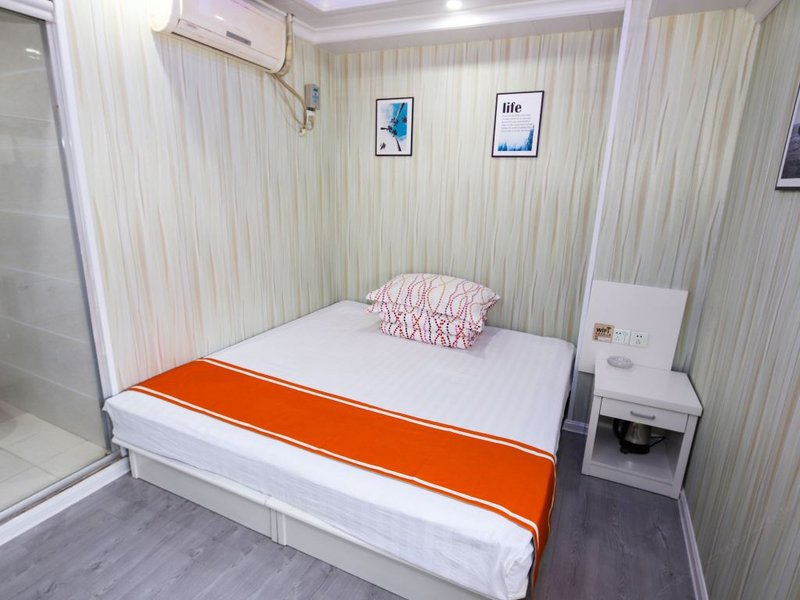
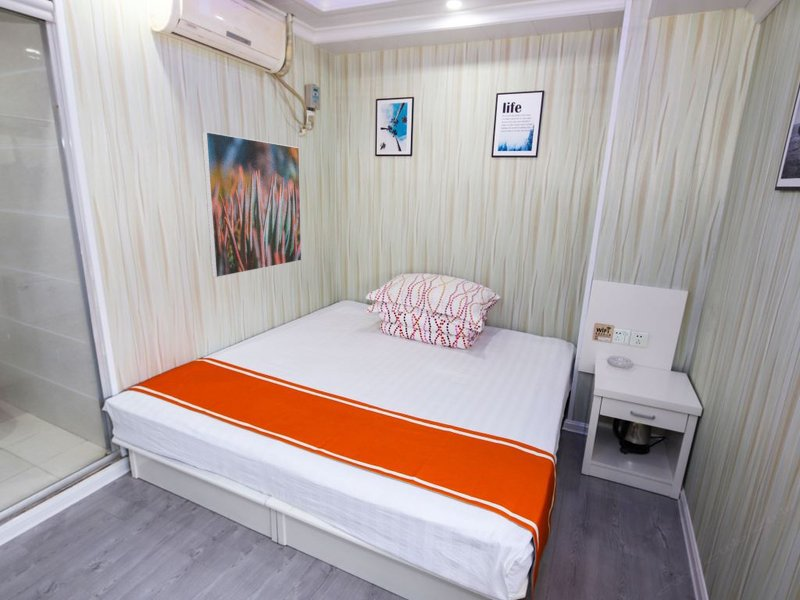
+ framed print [201,131,302,278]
